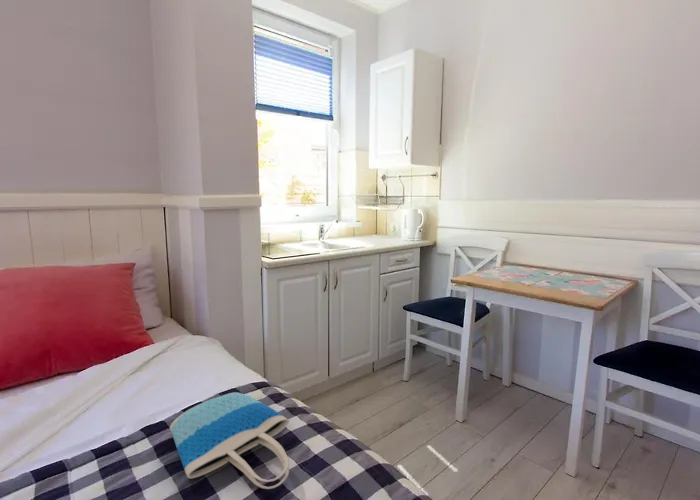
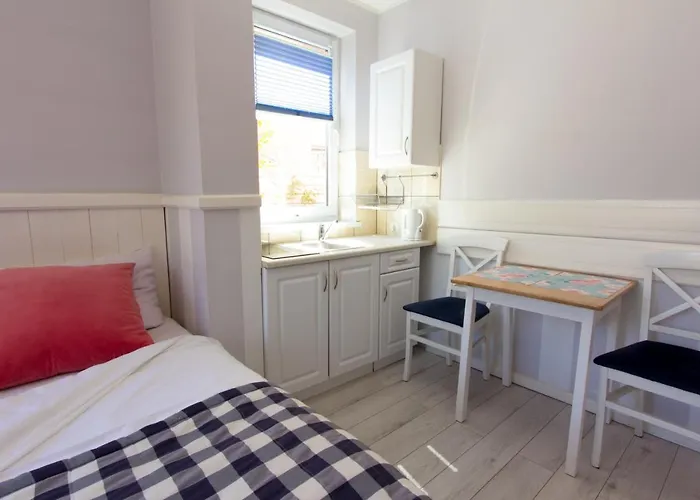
- tote bag [169,391,290,490]
